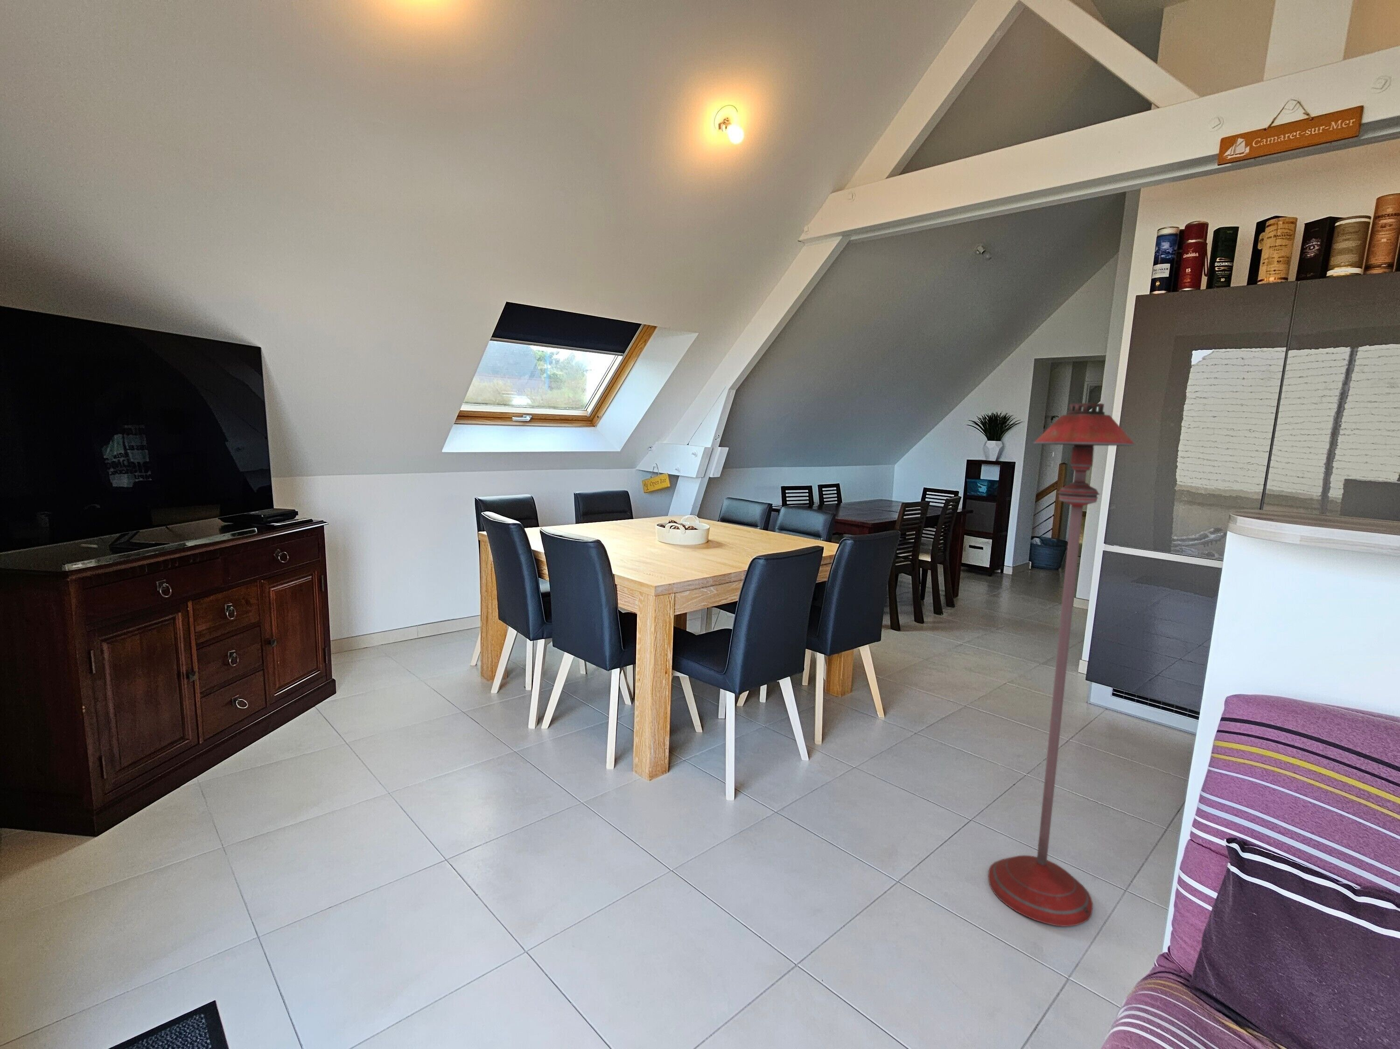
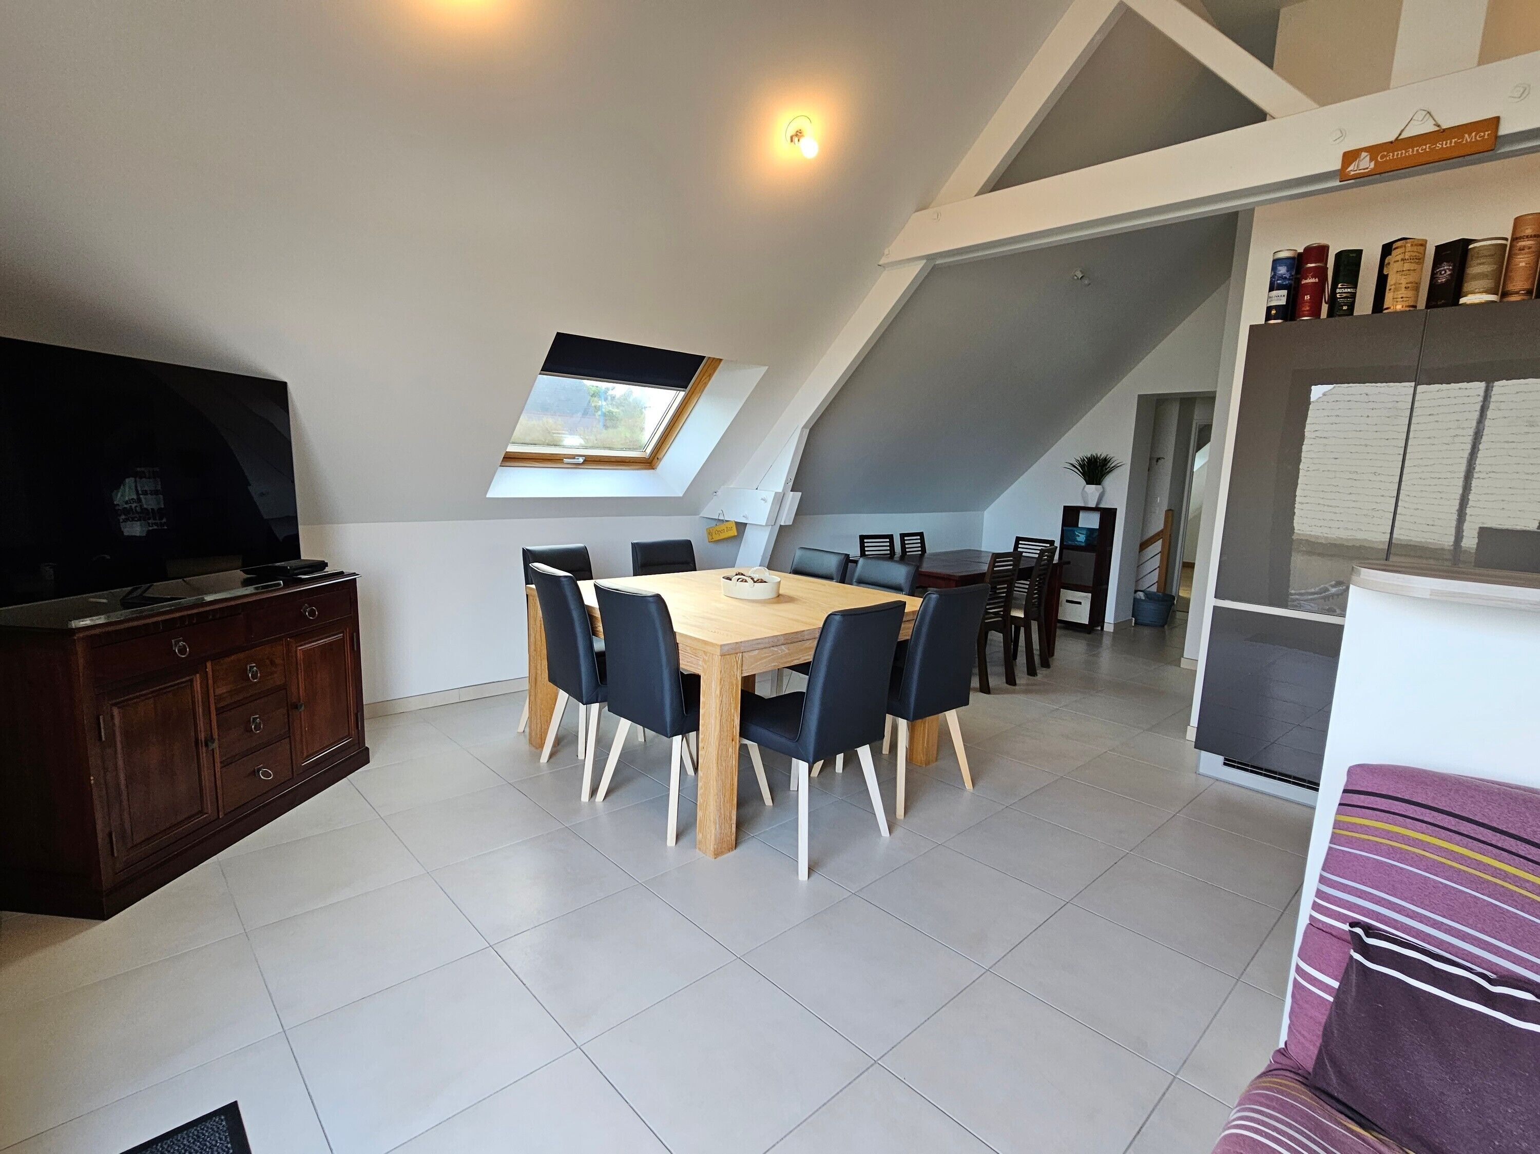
- floor lamp [988,403,1135,927]
